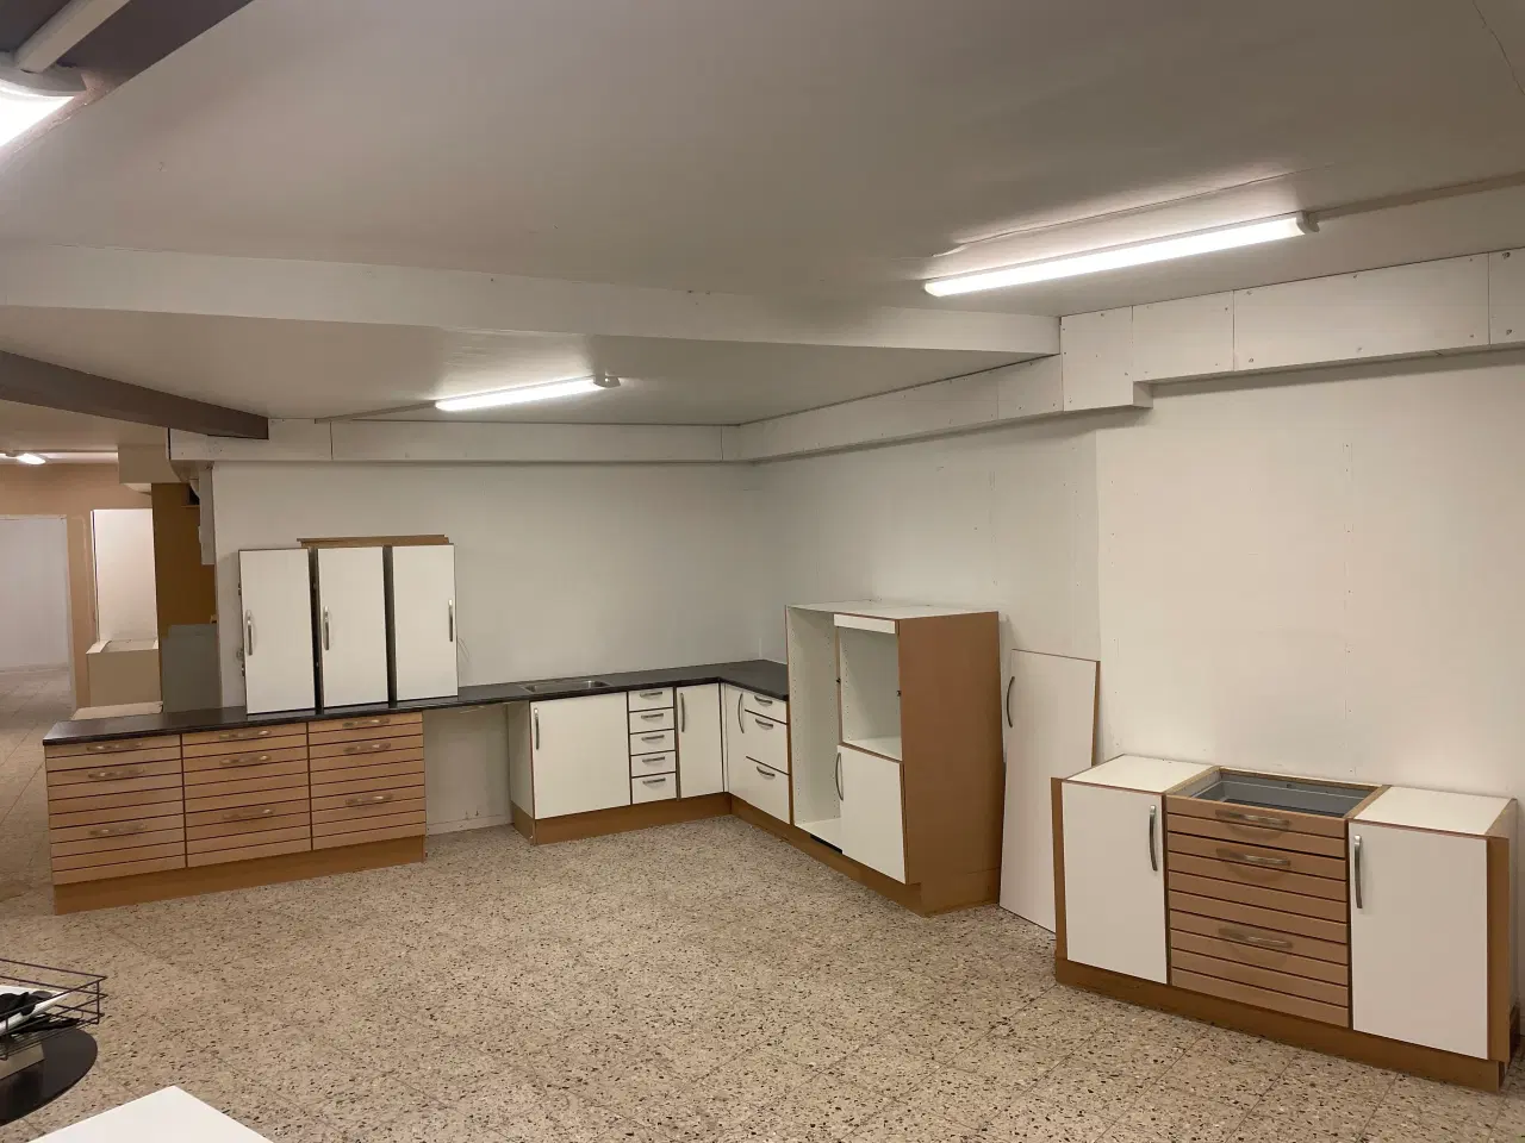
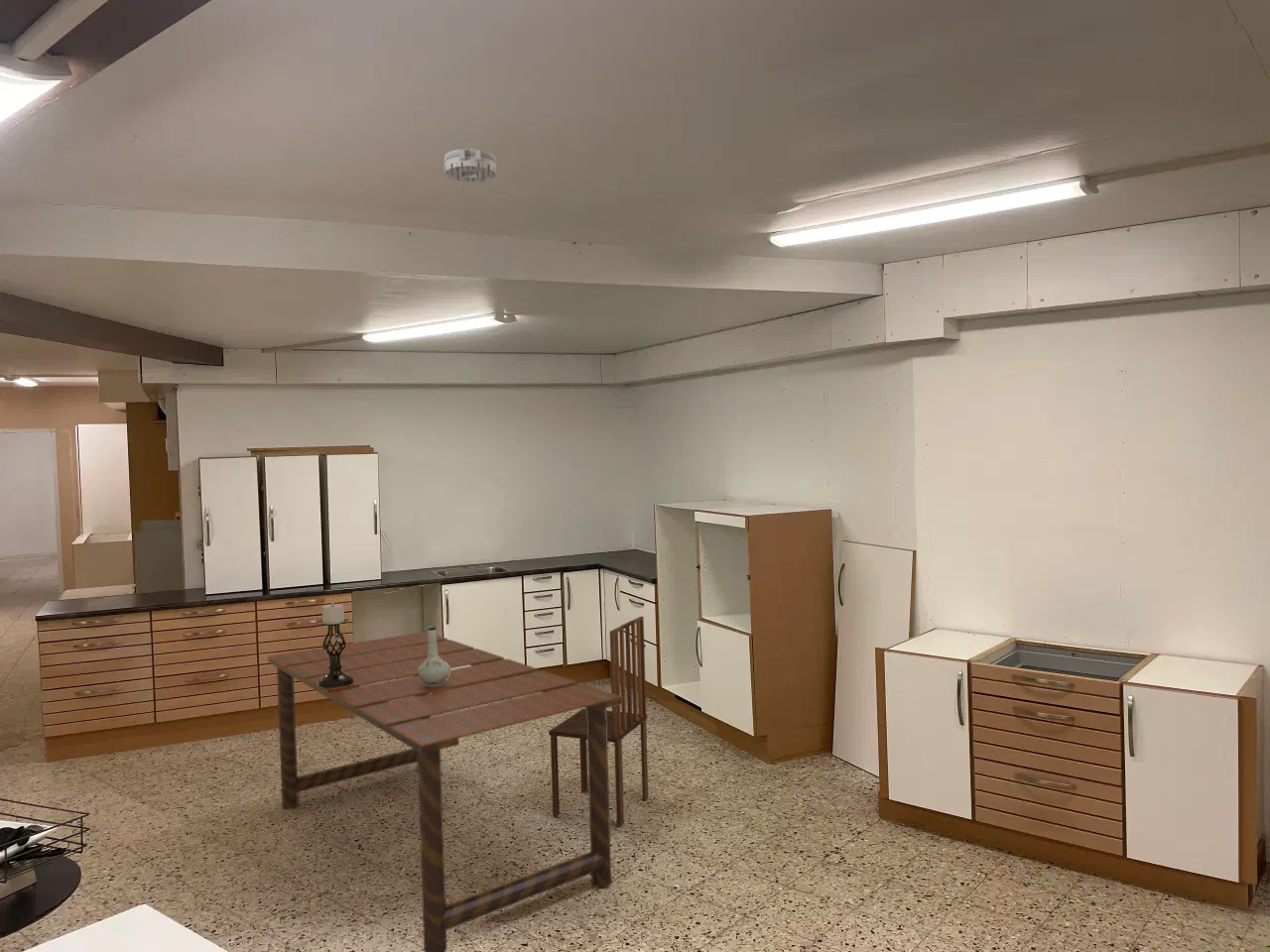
+ dining chair [548,616,649,828]
+ vase [418,625,451,687]
+ smoke detector [444,147,497,183]
+ dining table [267,631,622,952]
+ candle holder [317,602,354,688]
